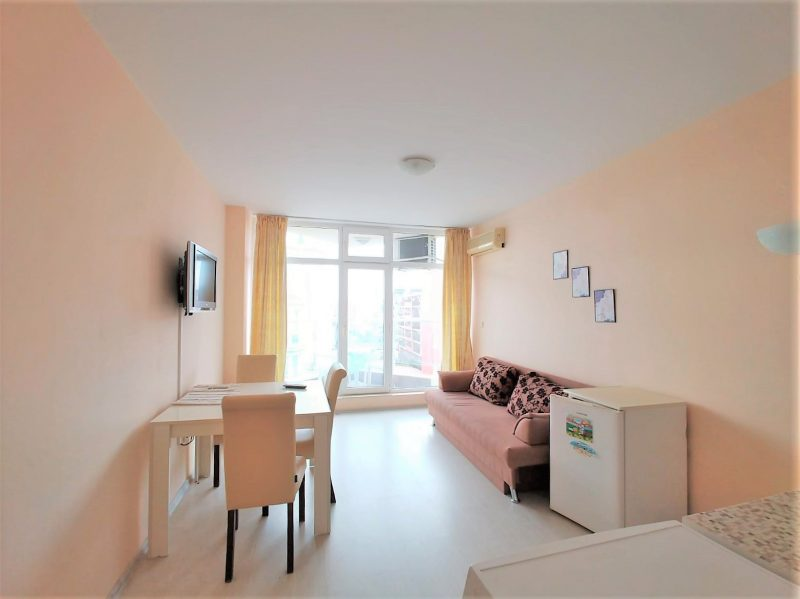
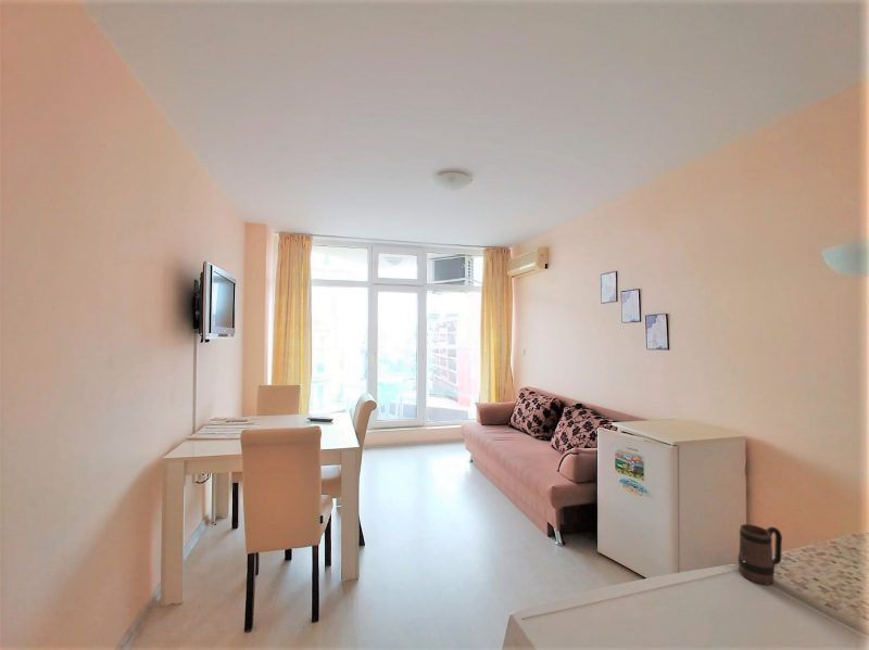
+ mug [736,523,783,586]
